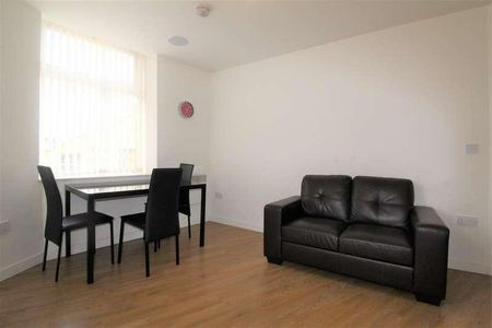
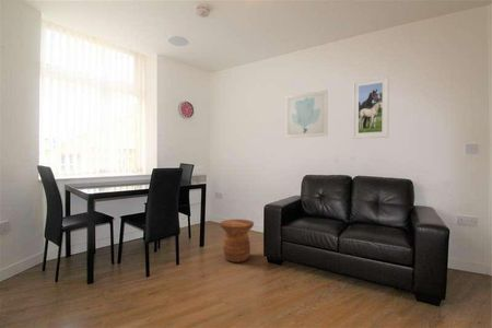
+ side table [219,219,255,263]
+ wall art [284,89,329,139]
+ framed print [351,75,390,140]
